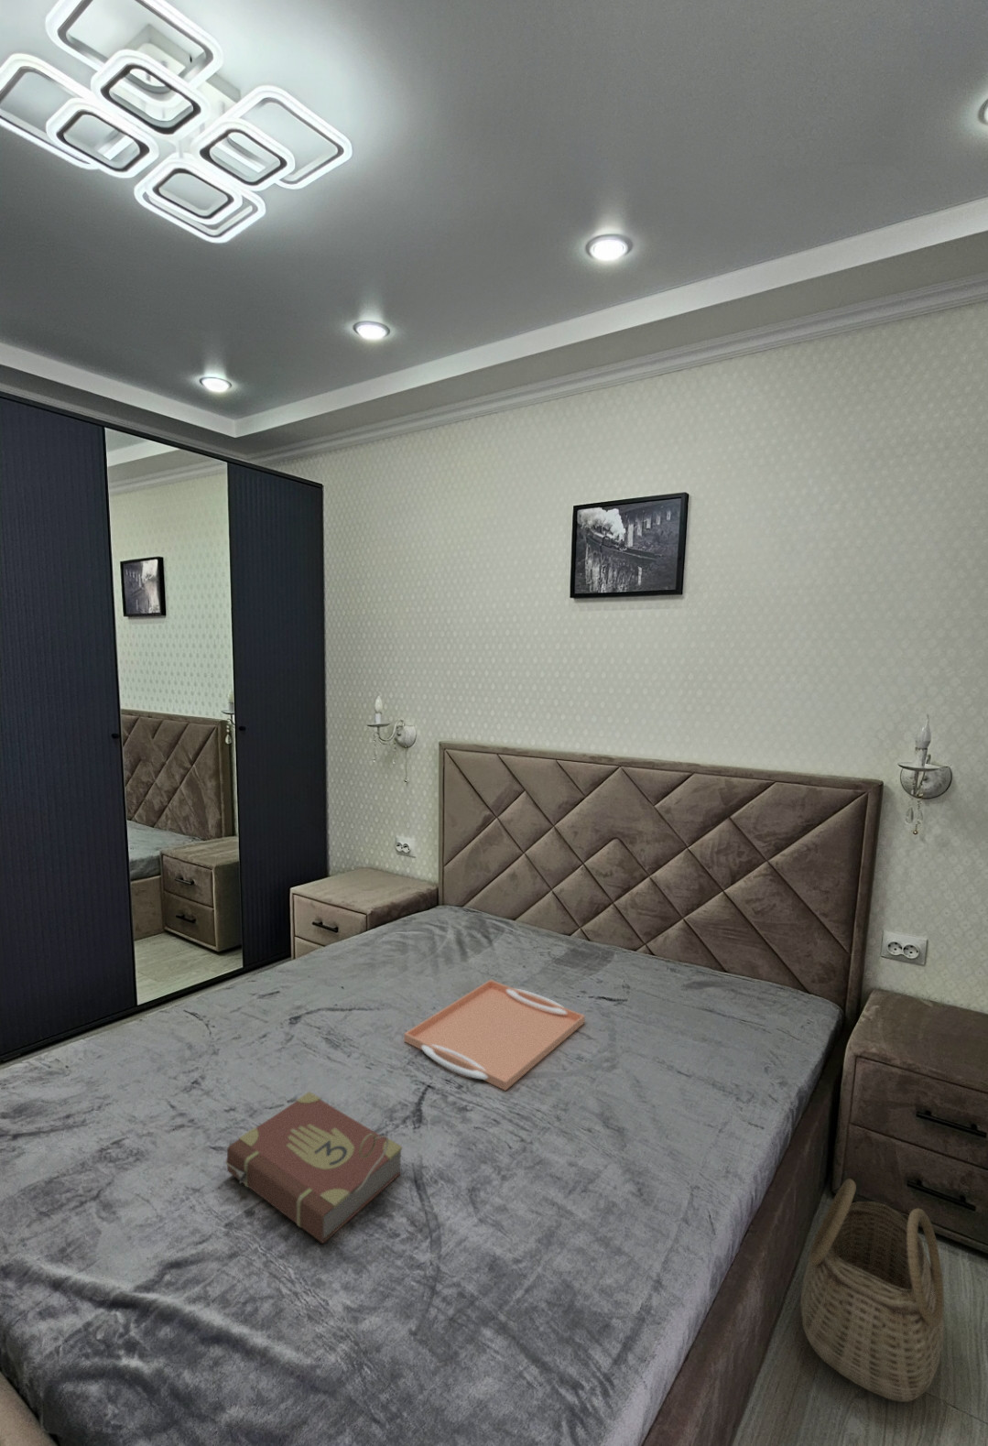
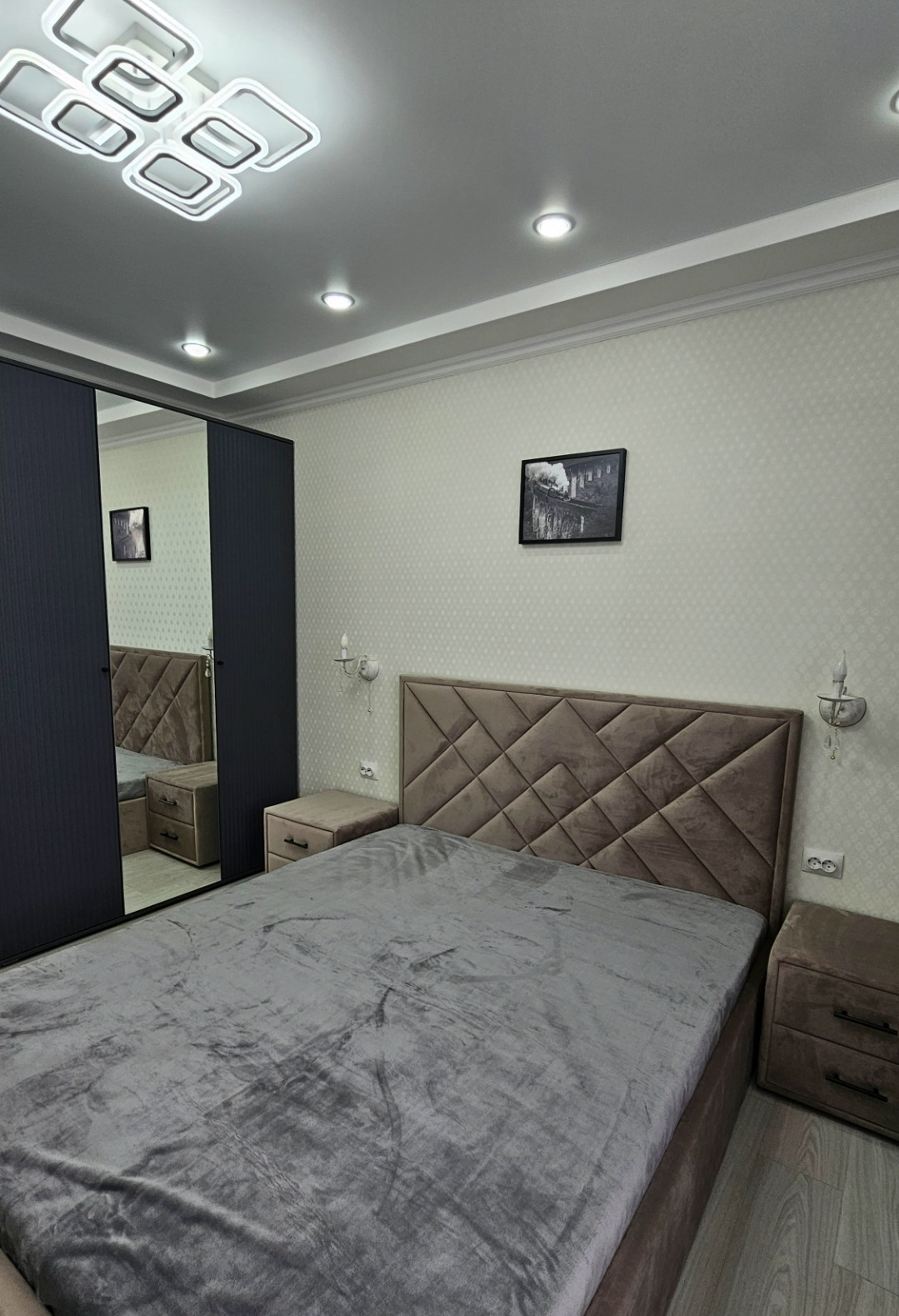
- book [224,1091,403,1245]
- serving tray [403,979,586,1091]
- basket [799,1178,945,1403]
